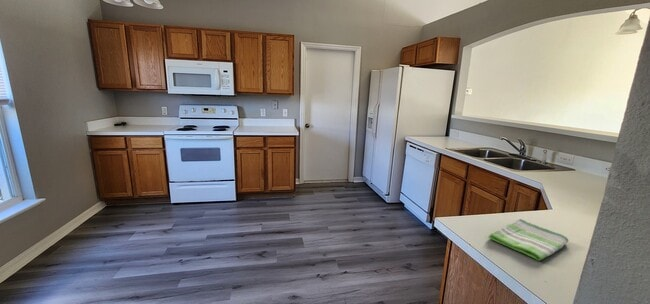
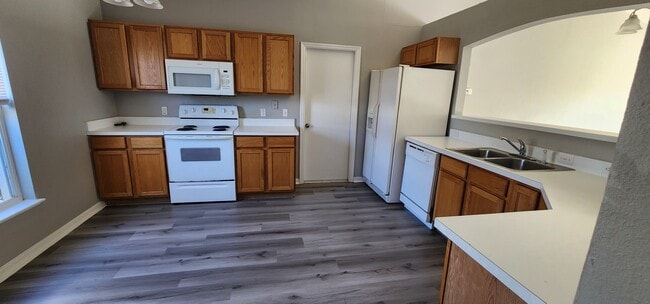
- dish towel [488,218,569,261]
